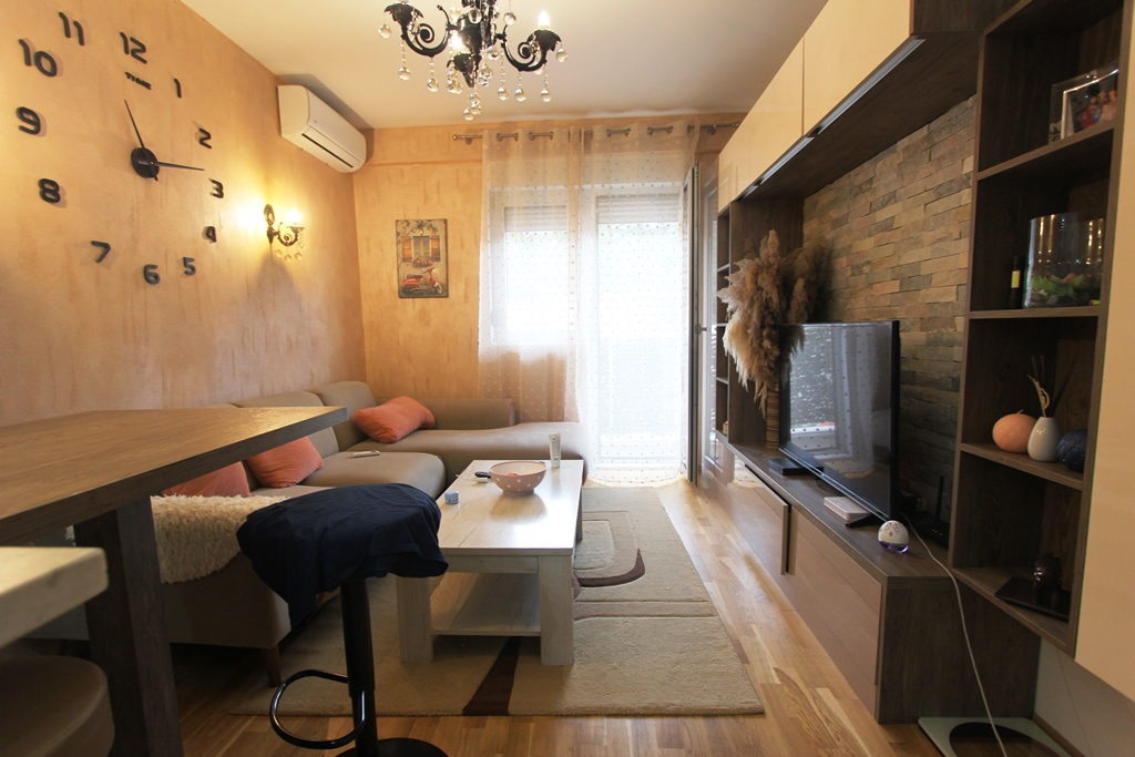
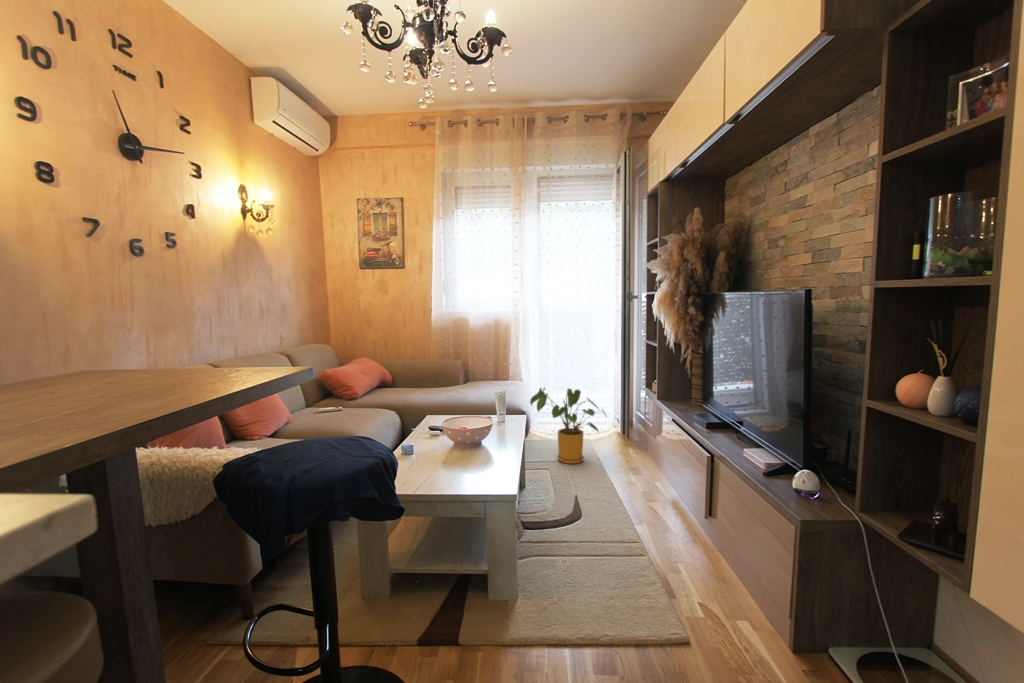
+ house plant [529,386,608,465]
